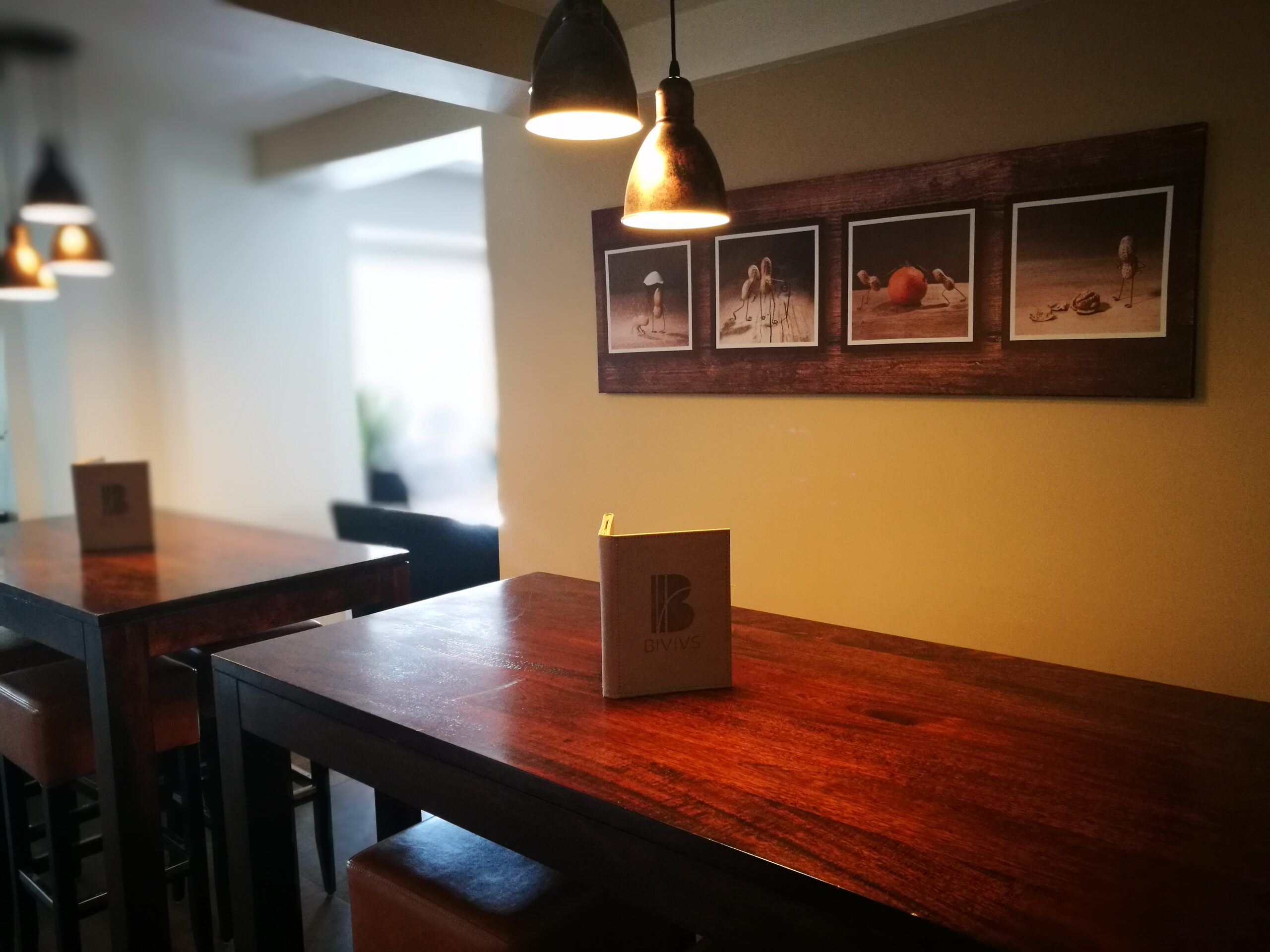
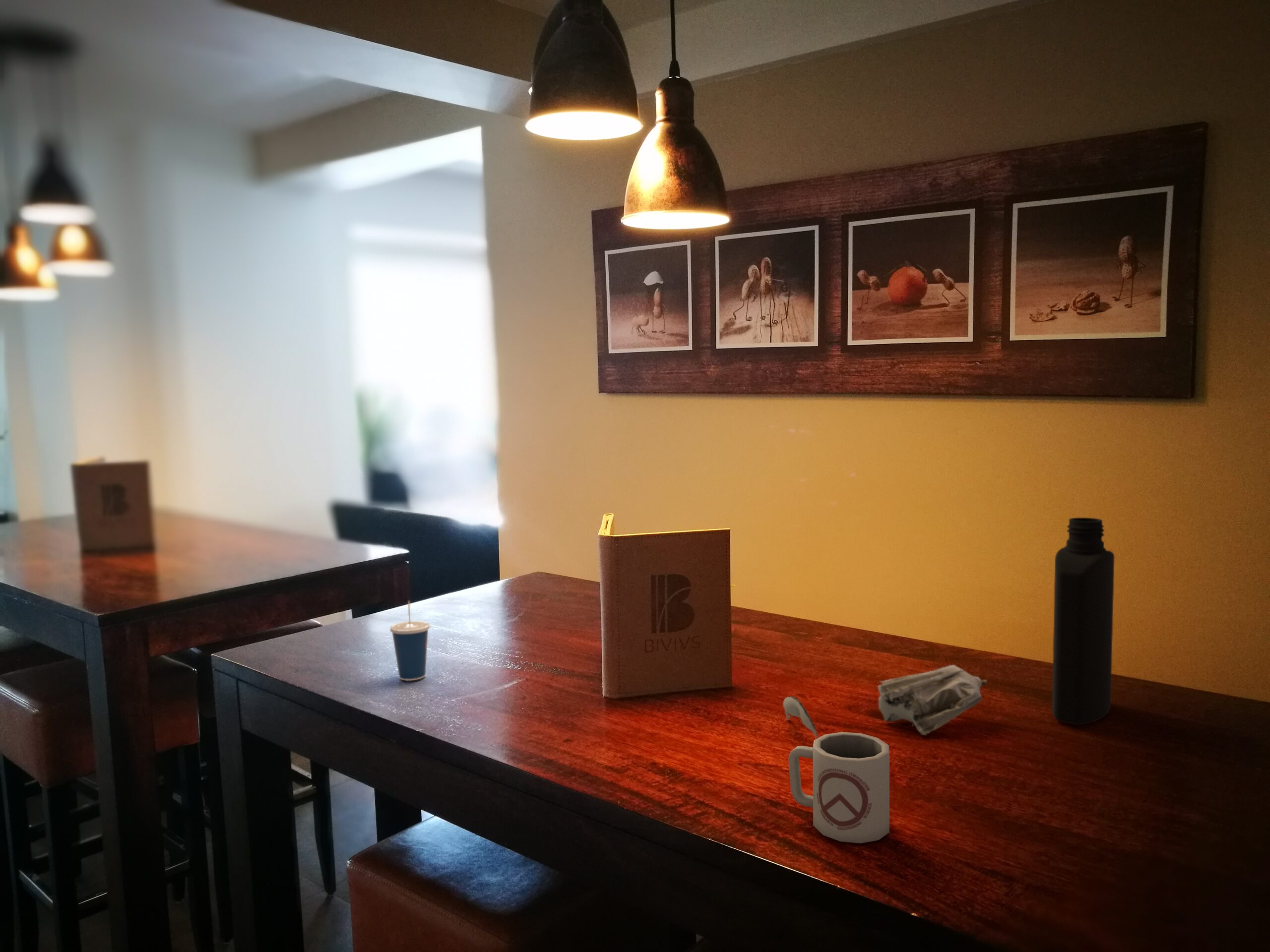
+ cup [788,732,890,844]
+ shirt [783,664,988,738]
+ cup [389,600,431,681]
+ bottle [1052,517,1115,725]
